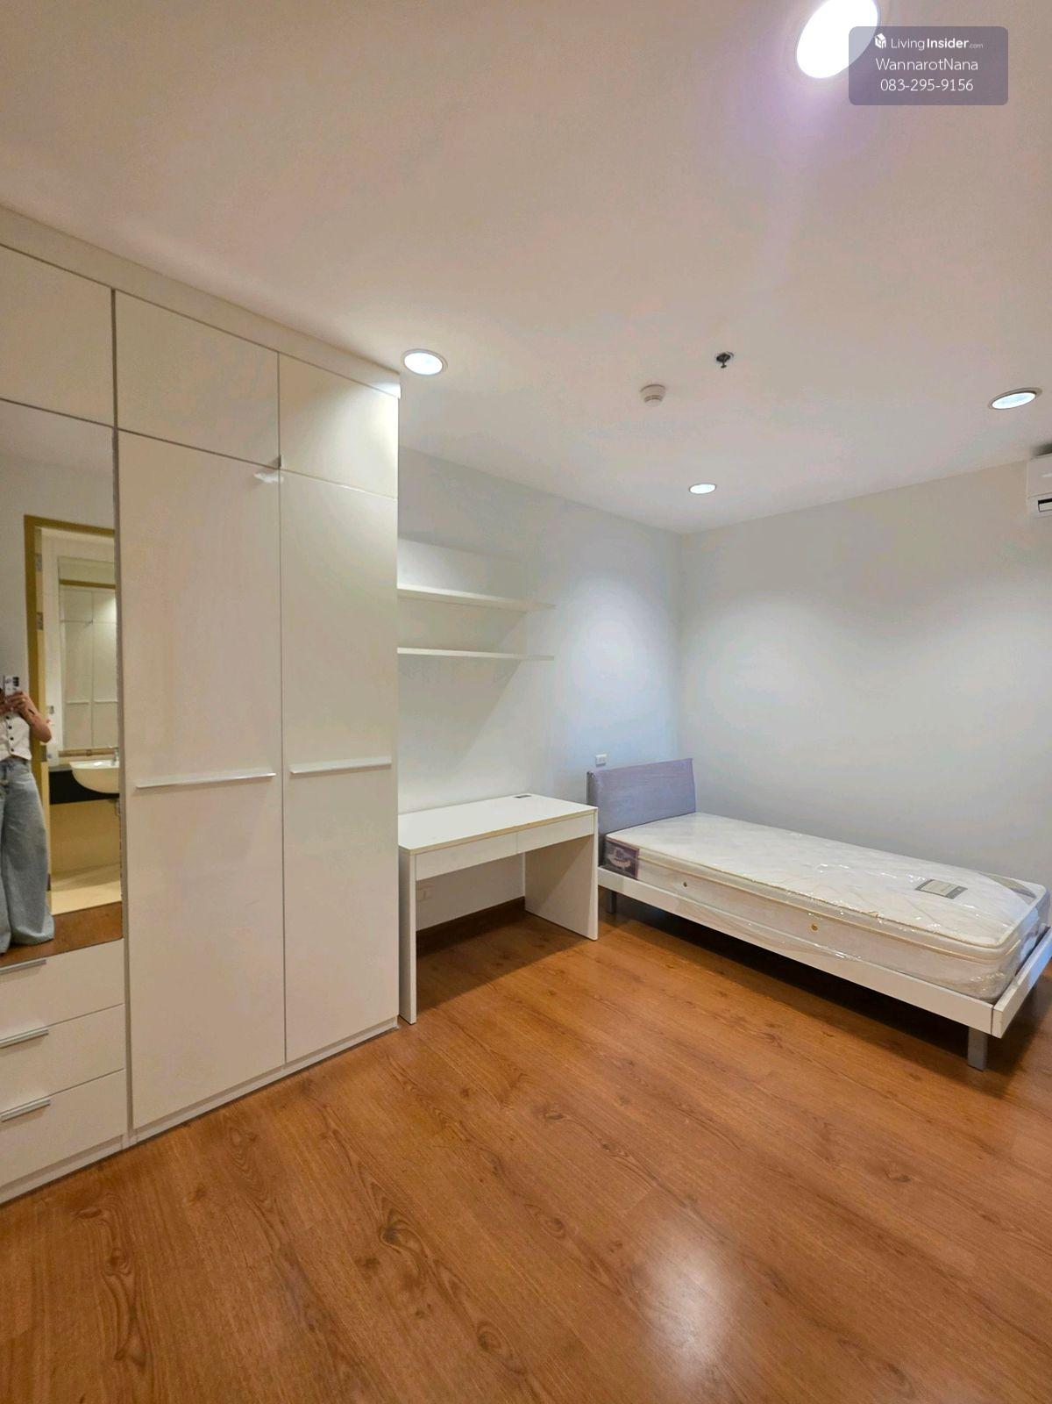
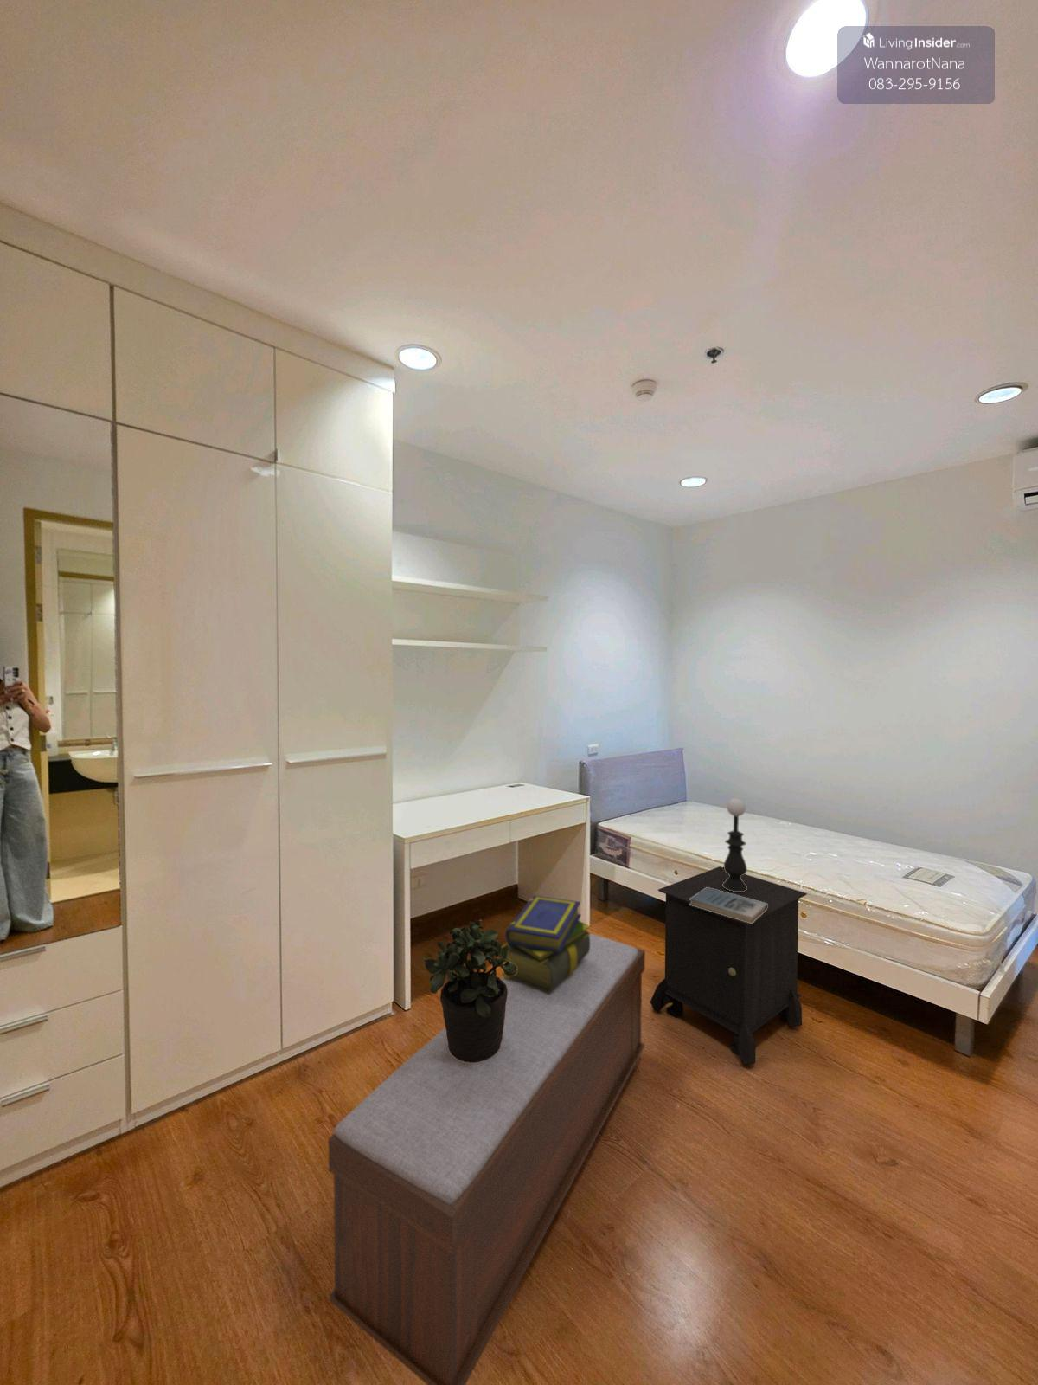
+ table lamp [722,797,748,892]
+ book [689,888,768,924]
+ bench [328,934,647,1385]
+ potted plant [422,918,517,1063]
+ stack of books [500,894,592,993]
+ nightstand [650,866,808,1065]
